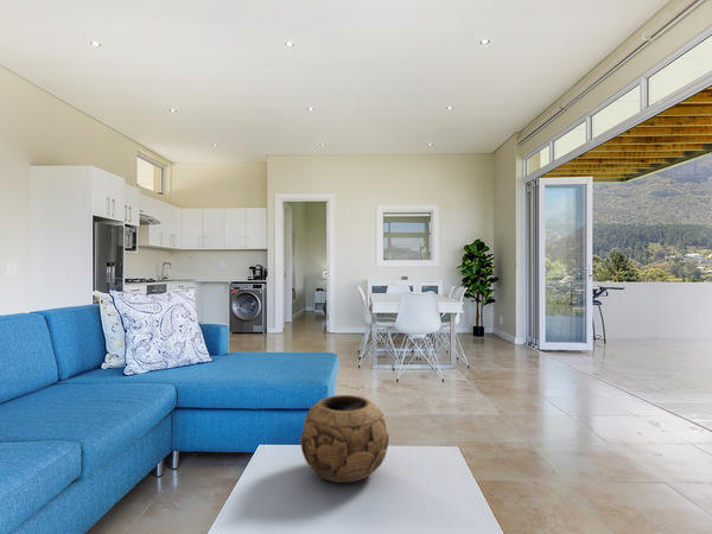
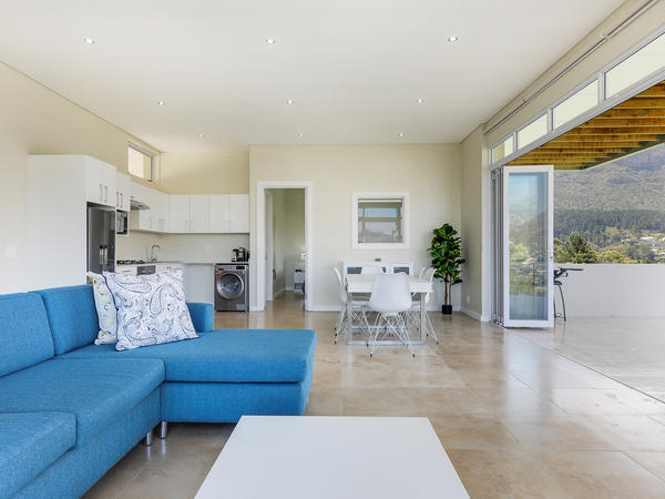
- decorative bowl [299,394,390,484]
